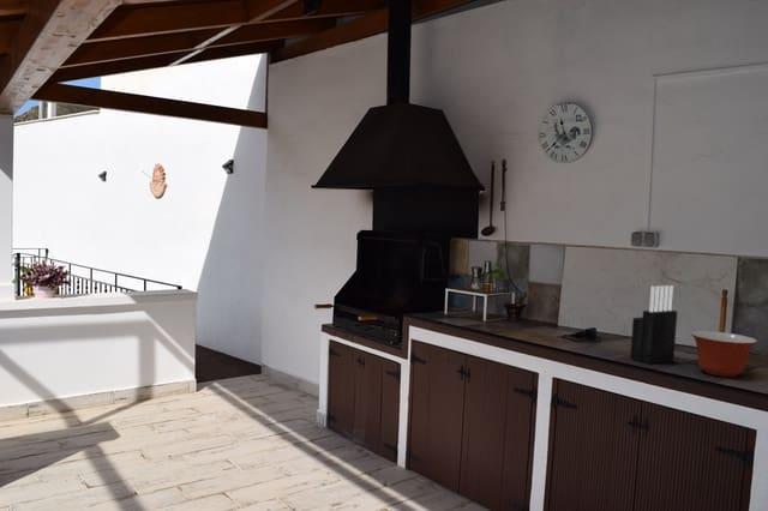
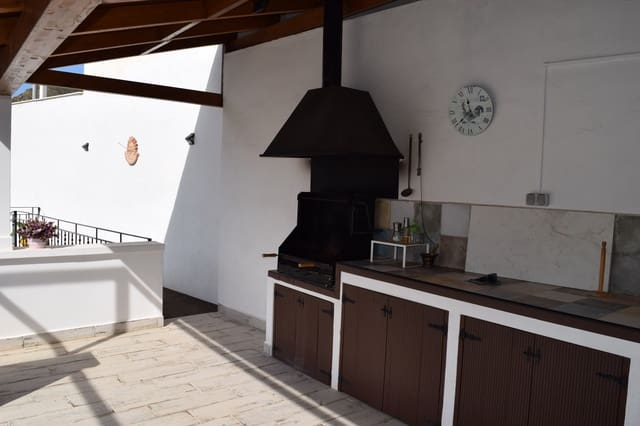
- mixing bowl [690,330,758,378]
- knife block [629,284,679,365]
